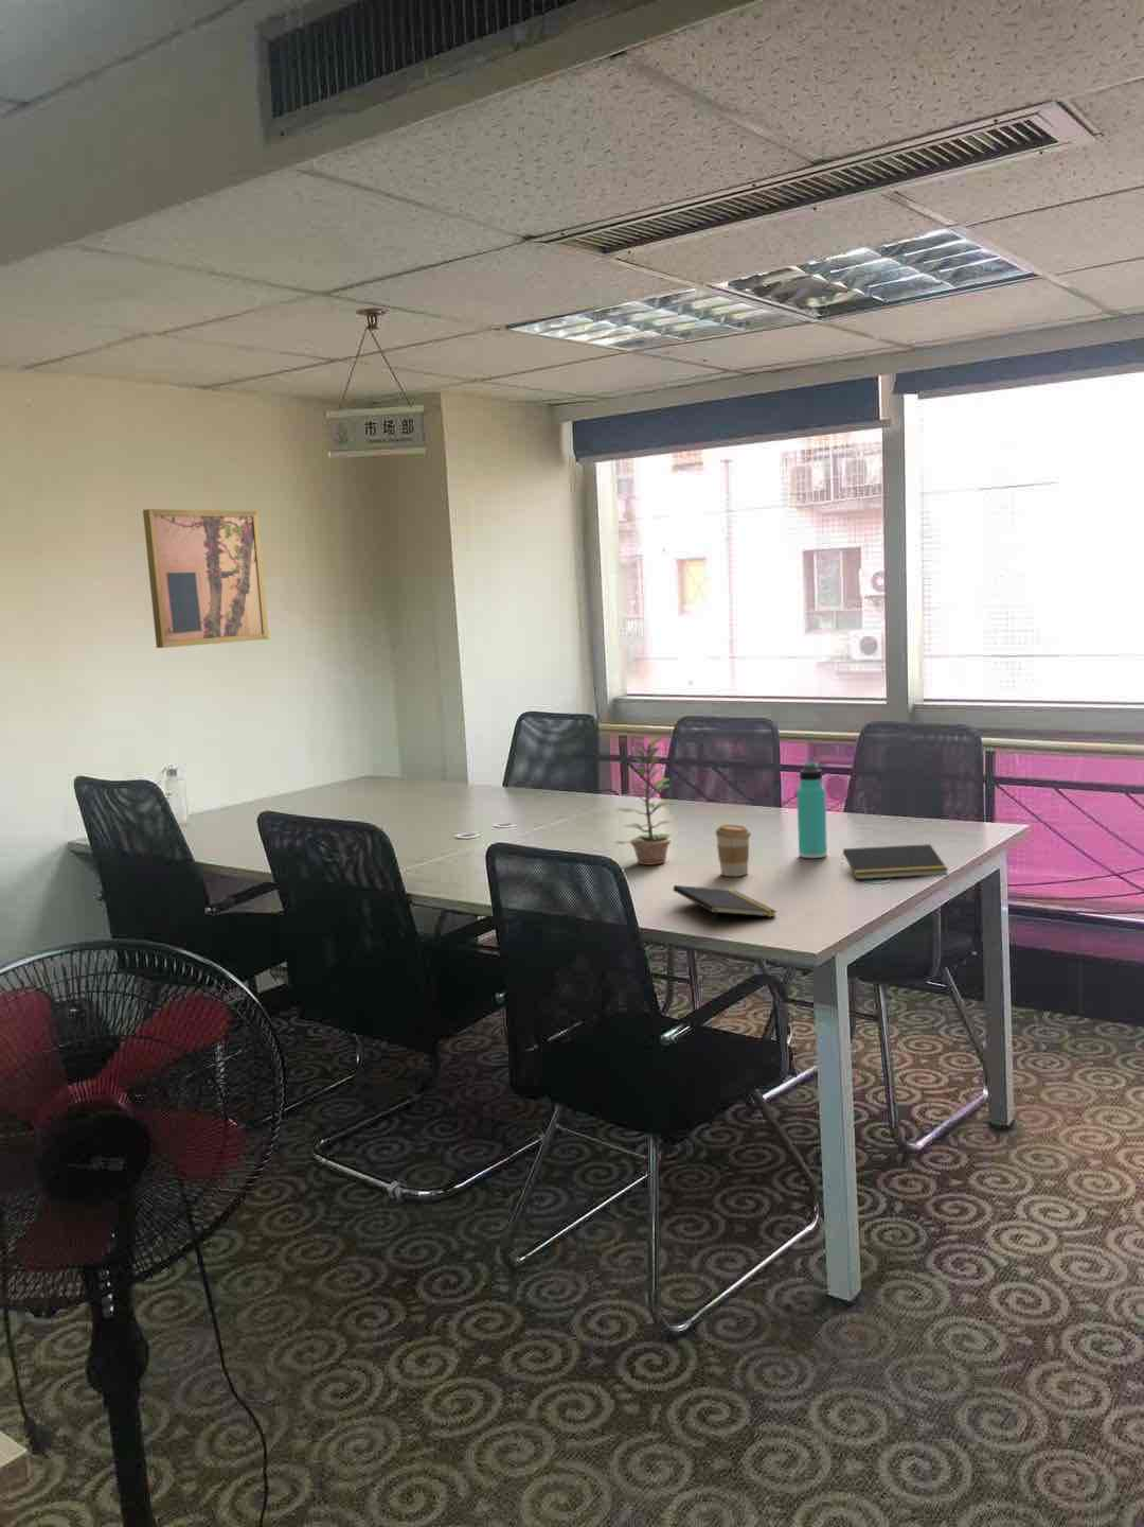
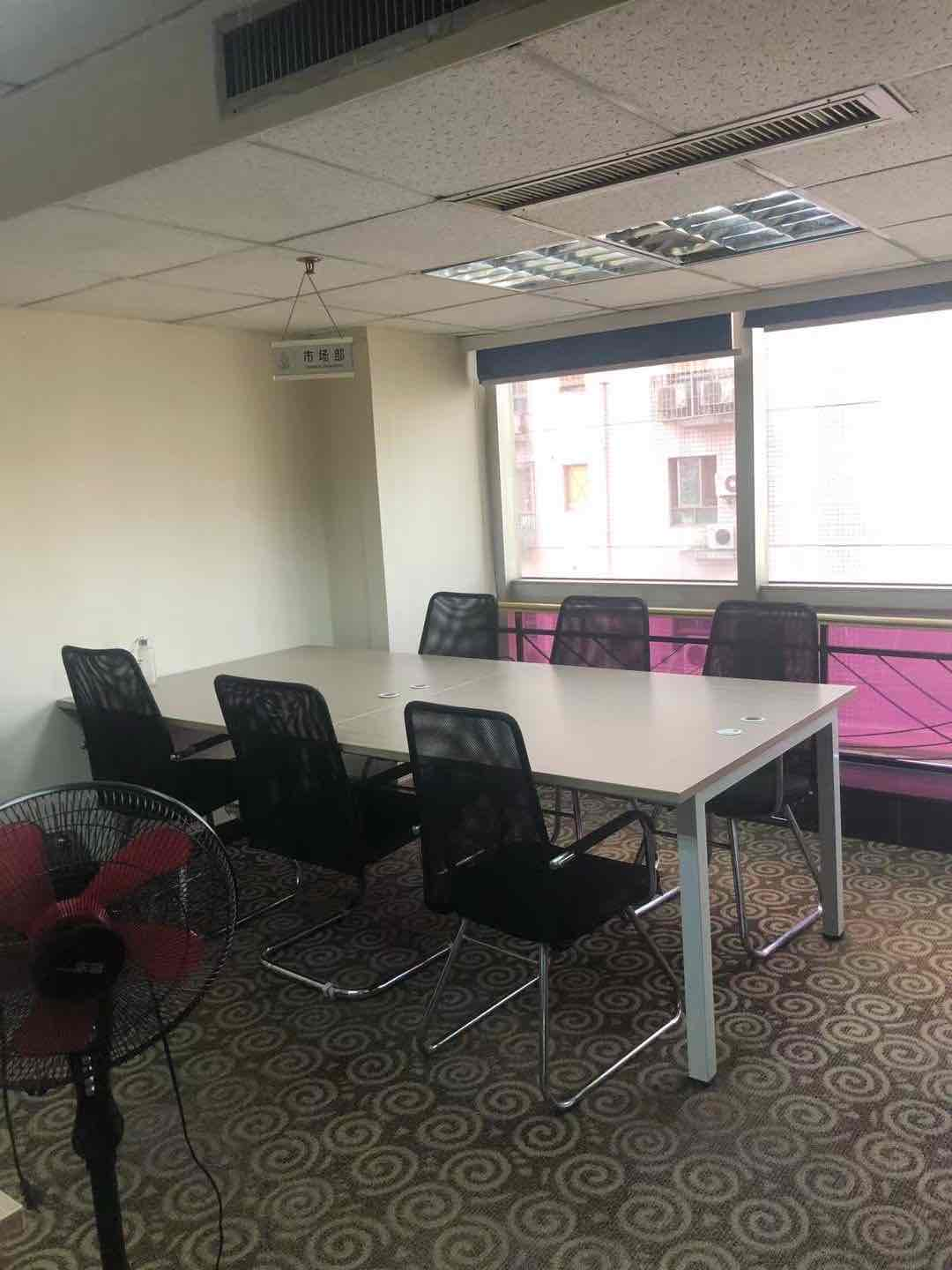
- plant [613,737,675,866]
- thermos bottle [796,760,828,858]
- notepad [673,885,777,928]
- notepad [840,843,949,880]
- coffee cup [714,824,752,877]
- wall art [142,507,270,649]
